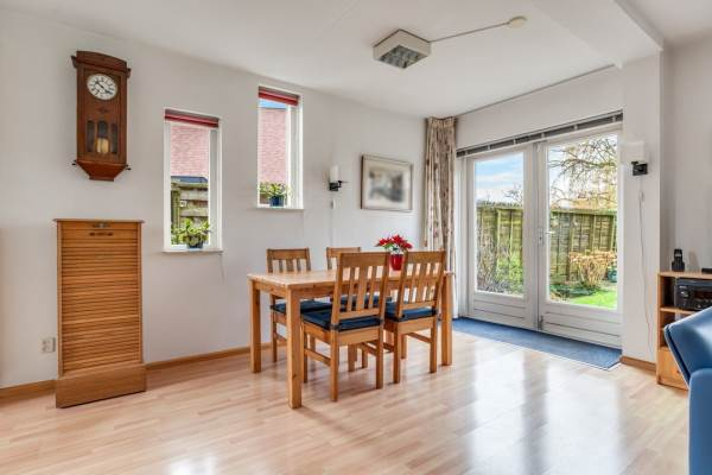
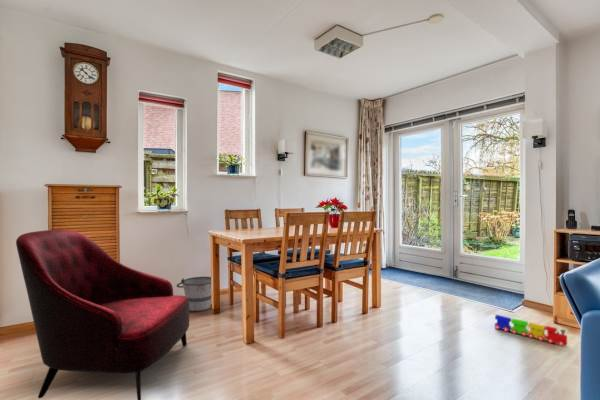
+ armchair [15,228,190,400]
+ bucket [176,276,212,312]
+ toy train [494,314,568,347]
